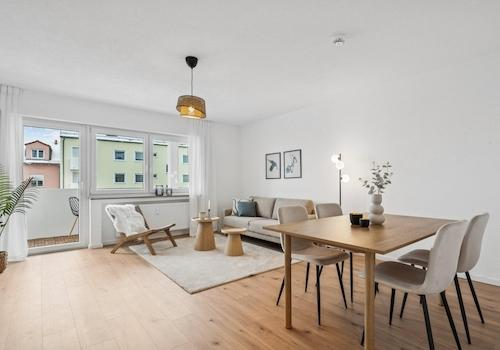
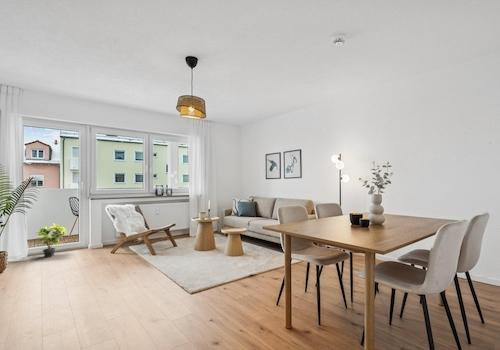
+ potted plant [35,222,67,258]
